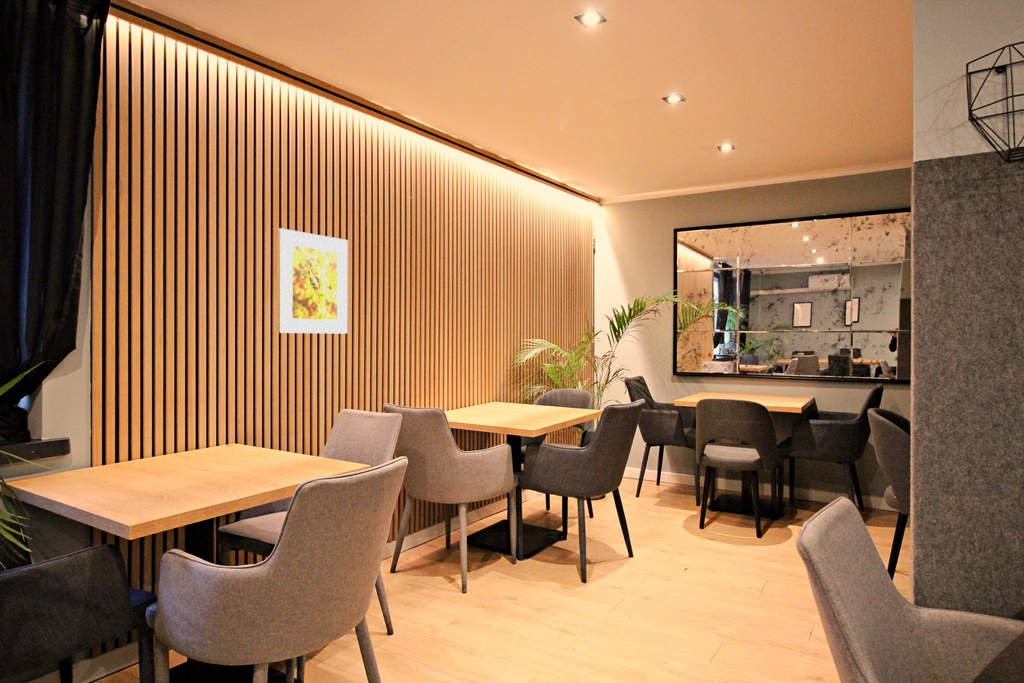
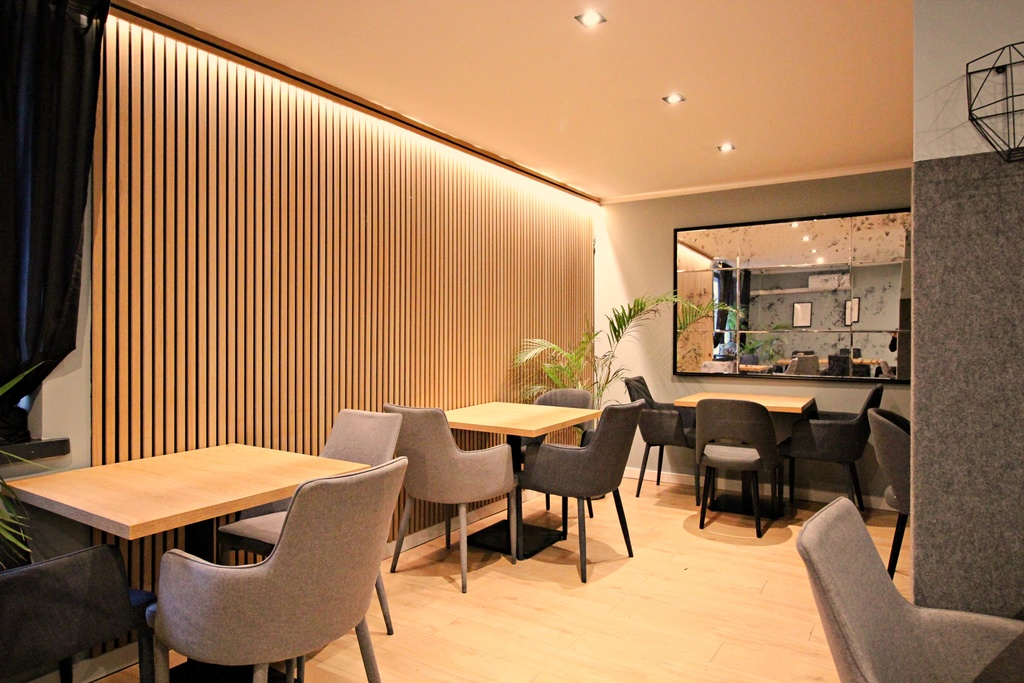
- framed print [277,227,349,335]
